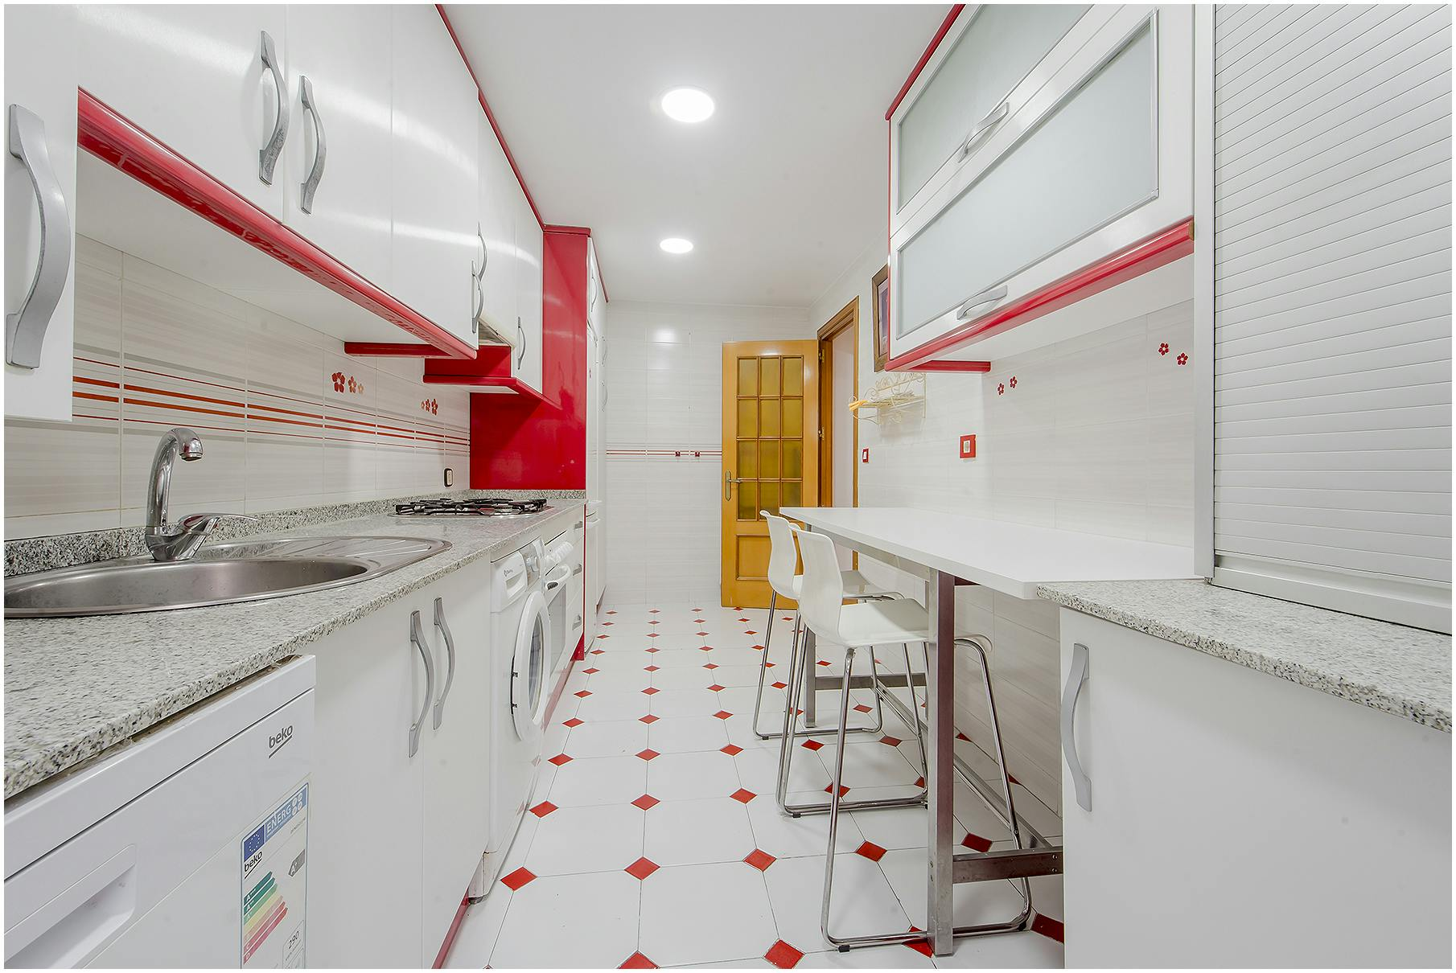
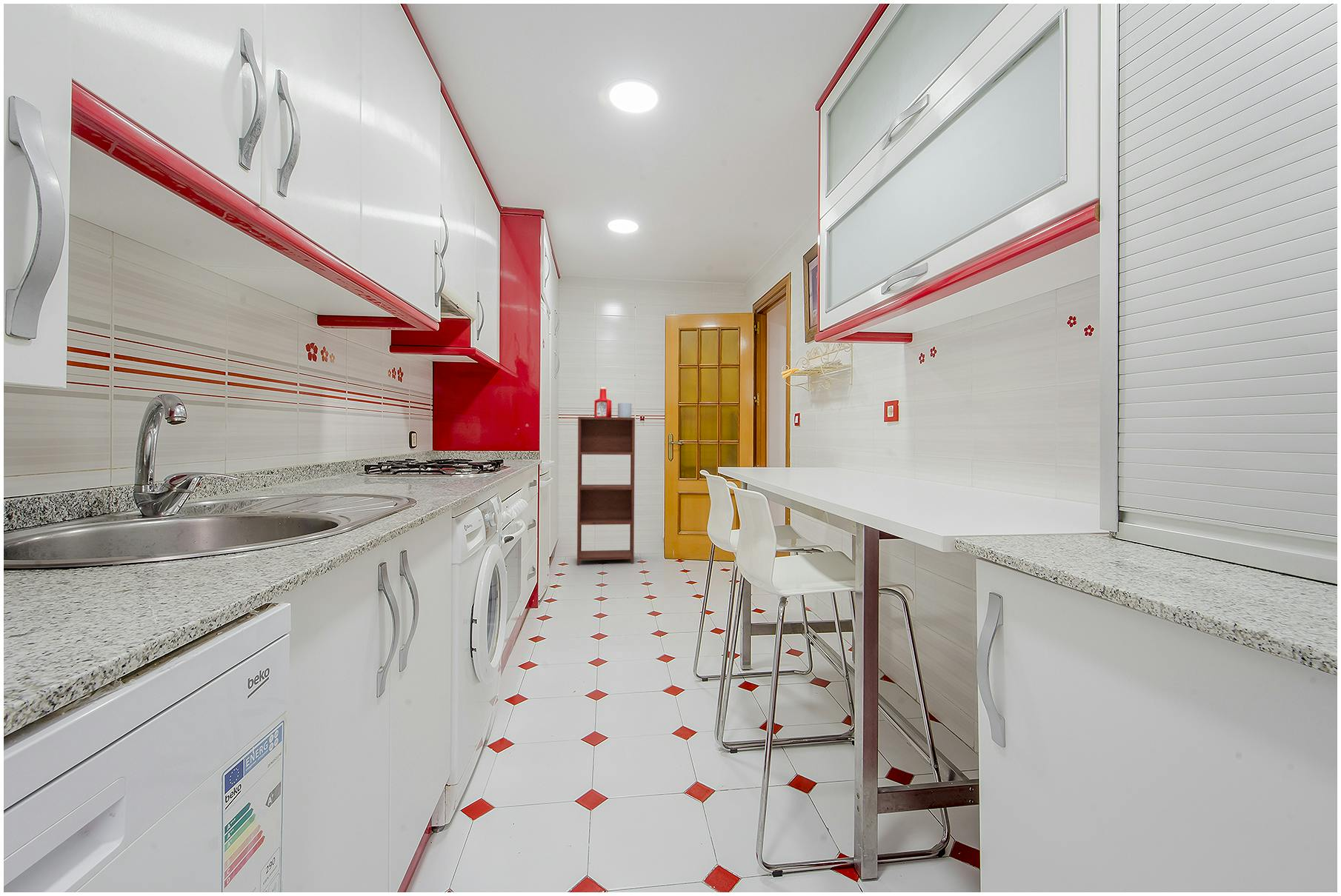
+ soap bottle [593,386,612,417]
+ toilet paper roll [617,402,632,418]
+ shelving unit [576,416,636,566]
